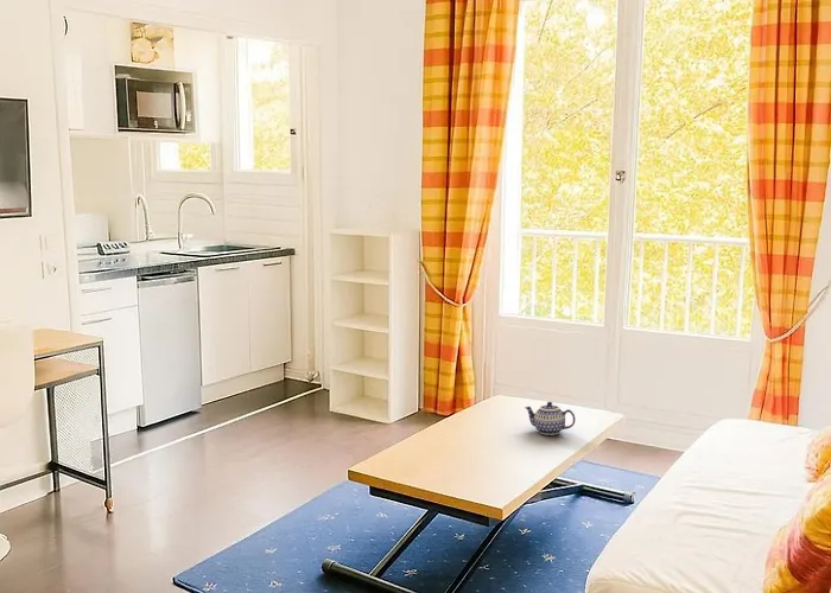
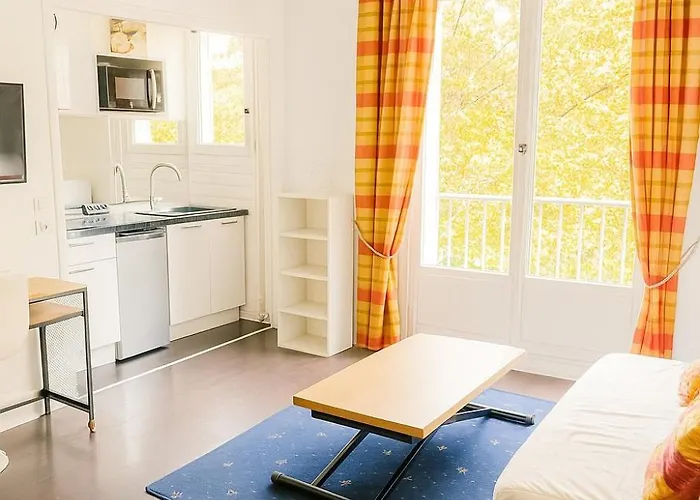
- teapot [524,401,577,436]
